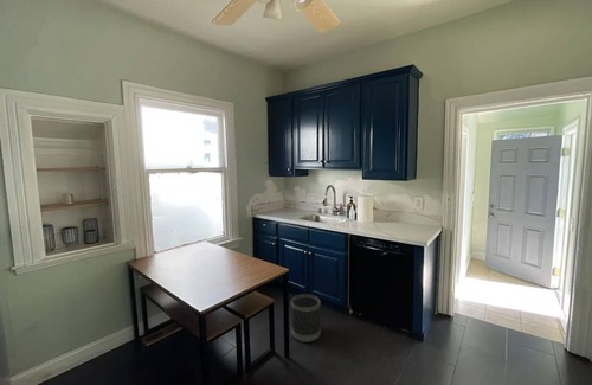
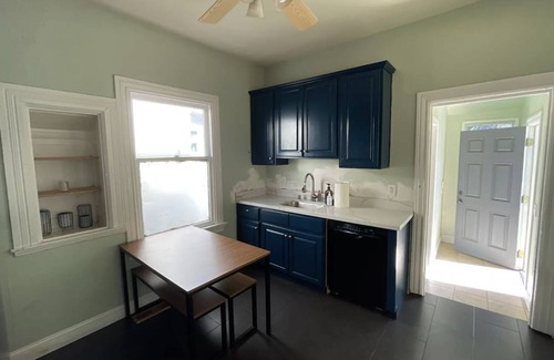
- wastebasket [290,293,322,344]
